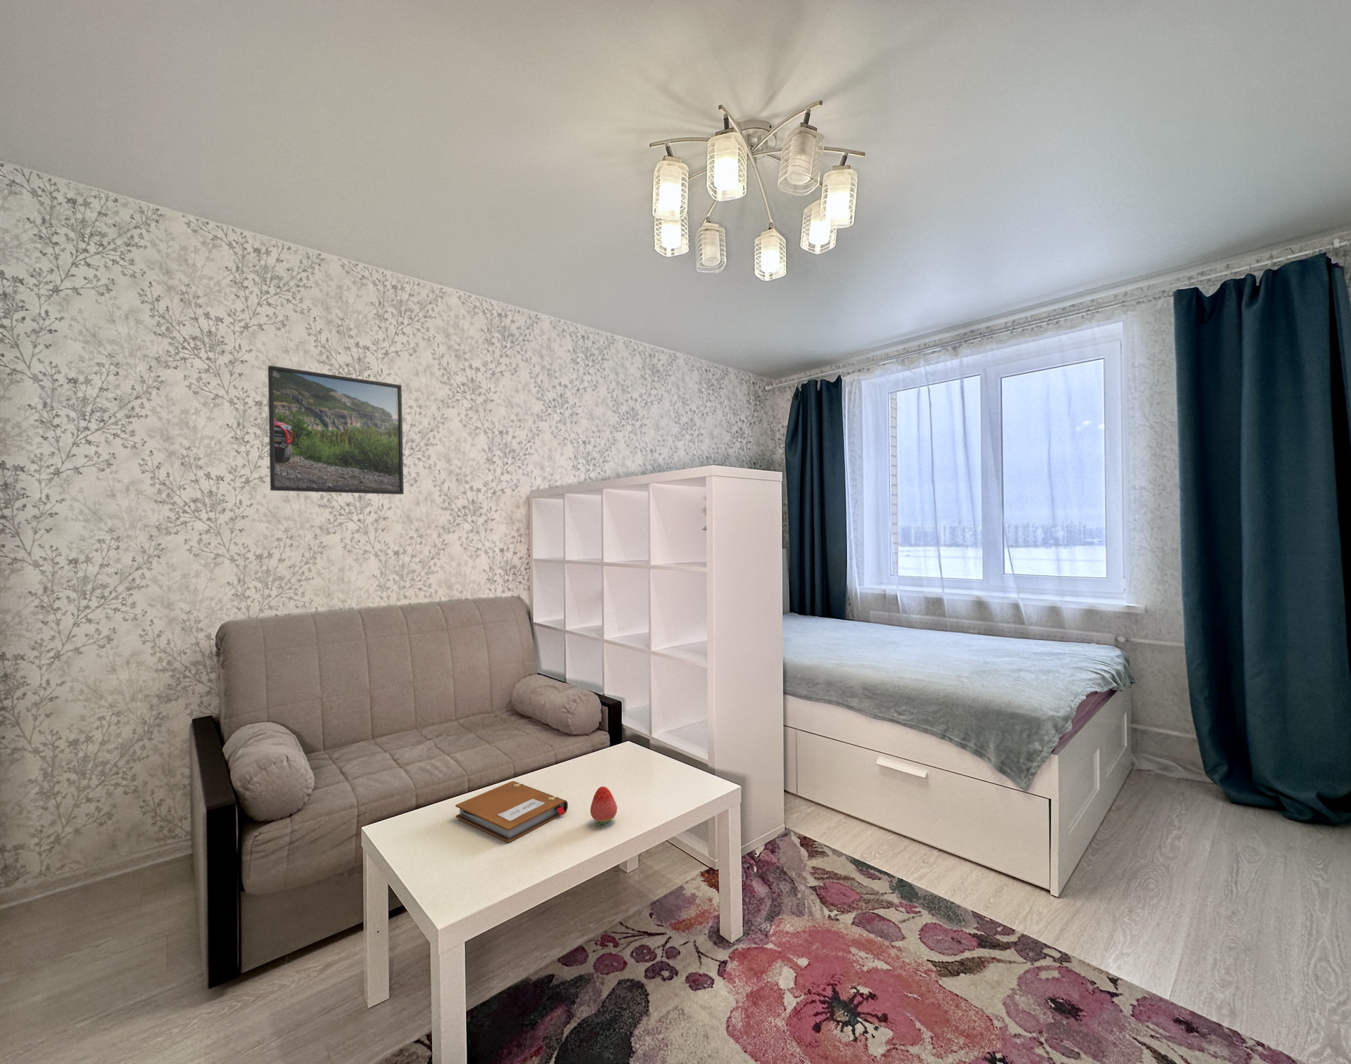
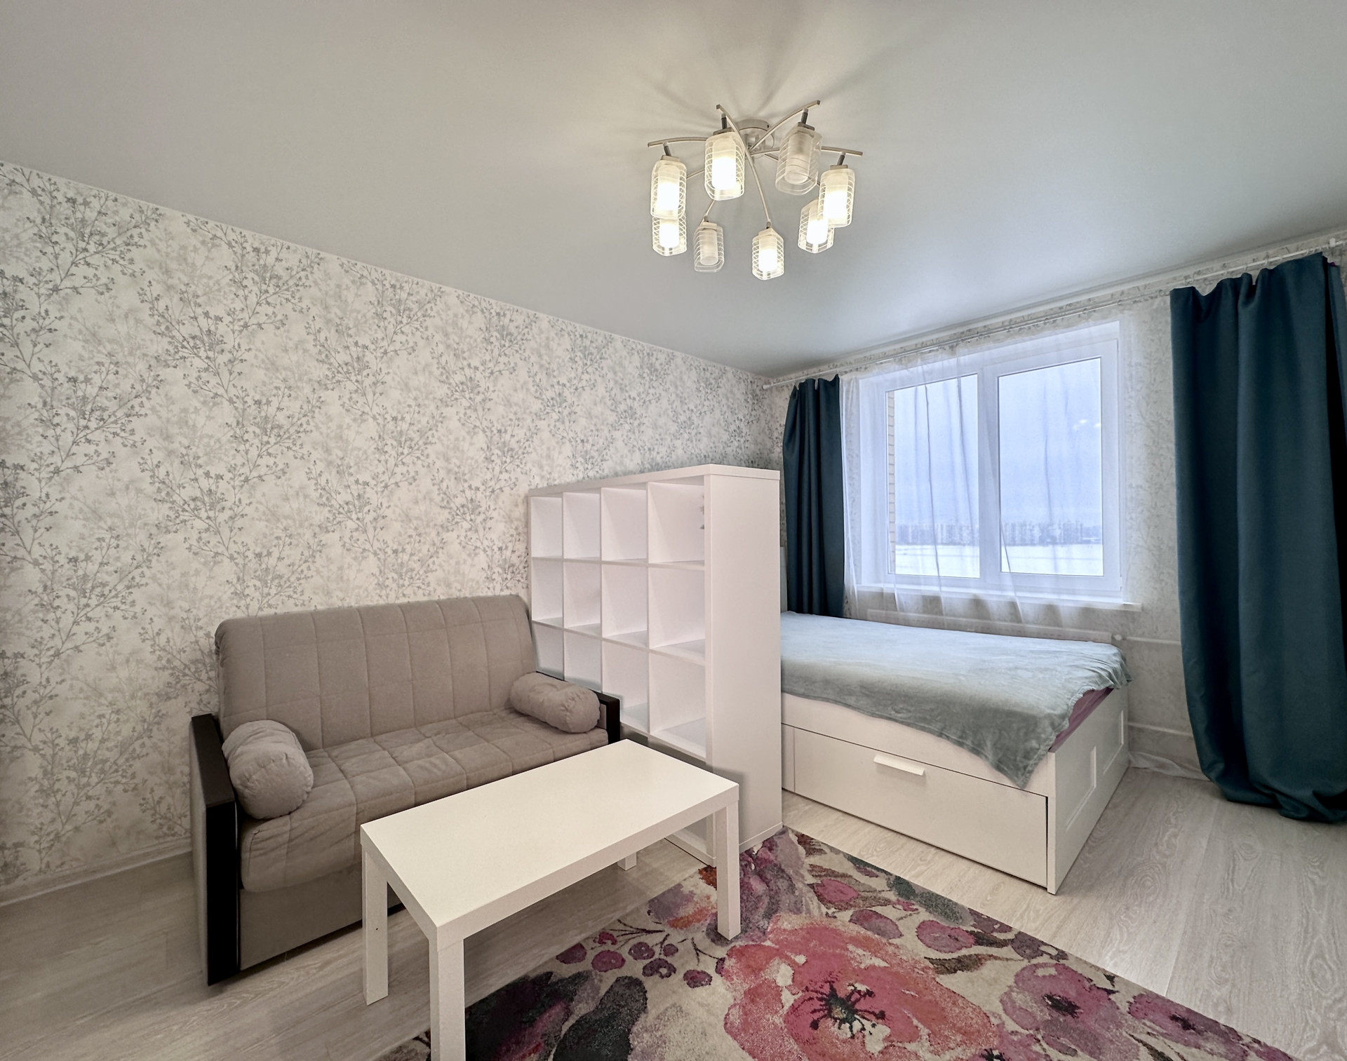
- fruit [590,786,617,826]
- notebook [455,780,568,843]
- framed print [268,365,405,495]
